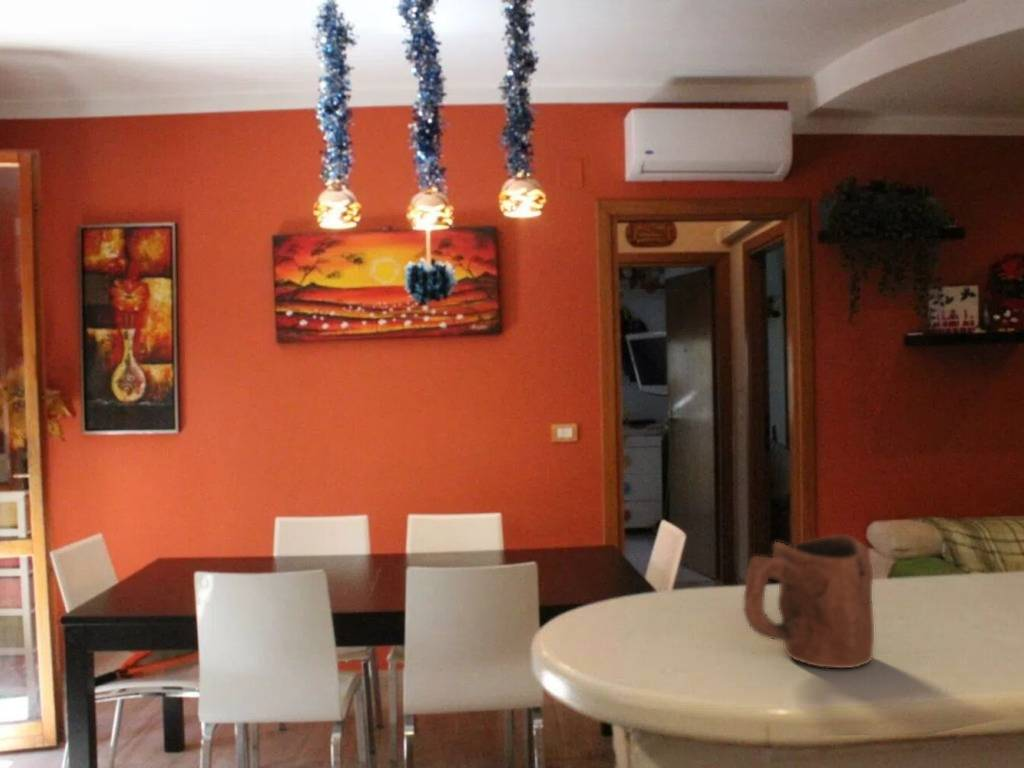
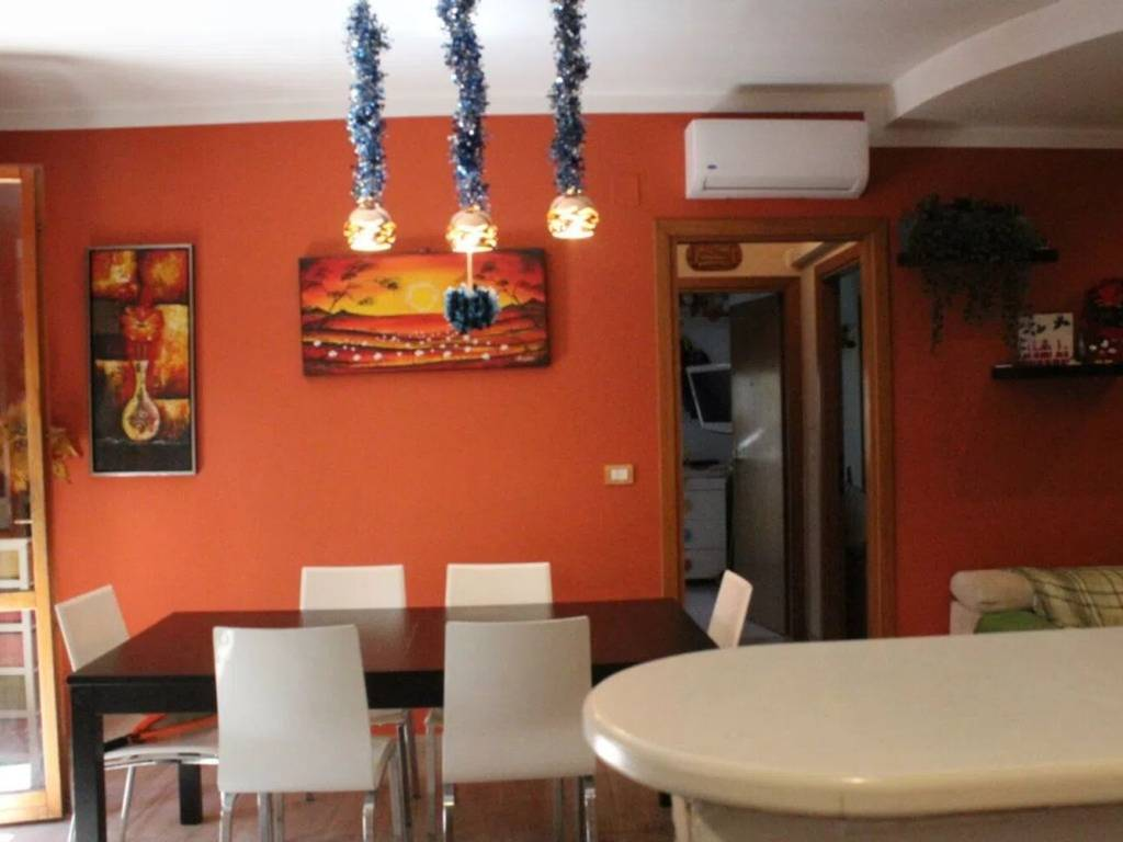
- mug [743,533,875,669]
